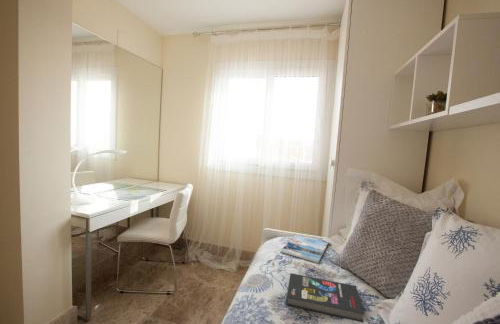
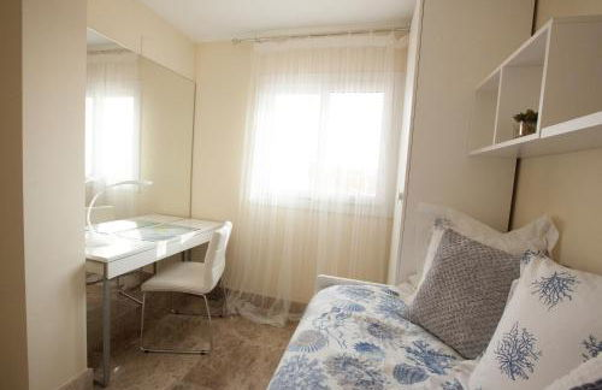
- magazine [280,234,329,264]
- book [285,272,366,323]
